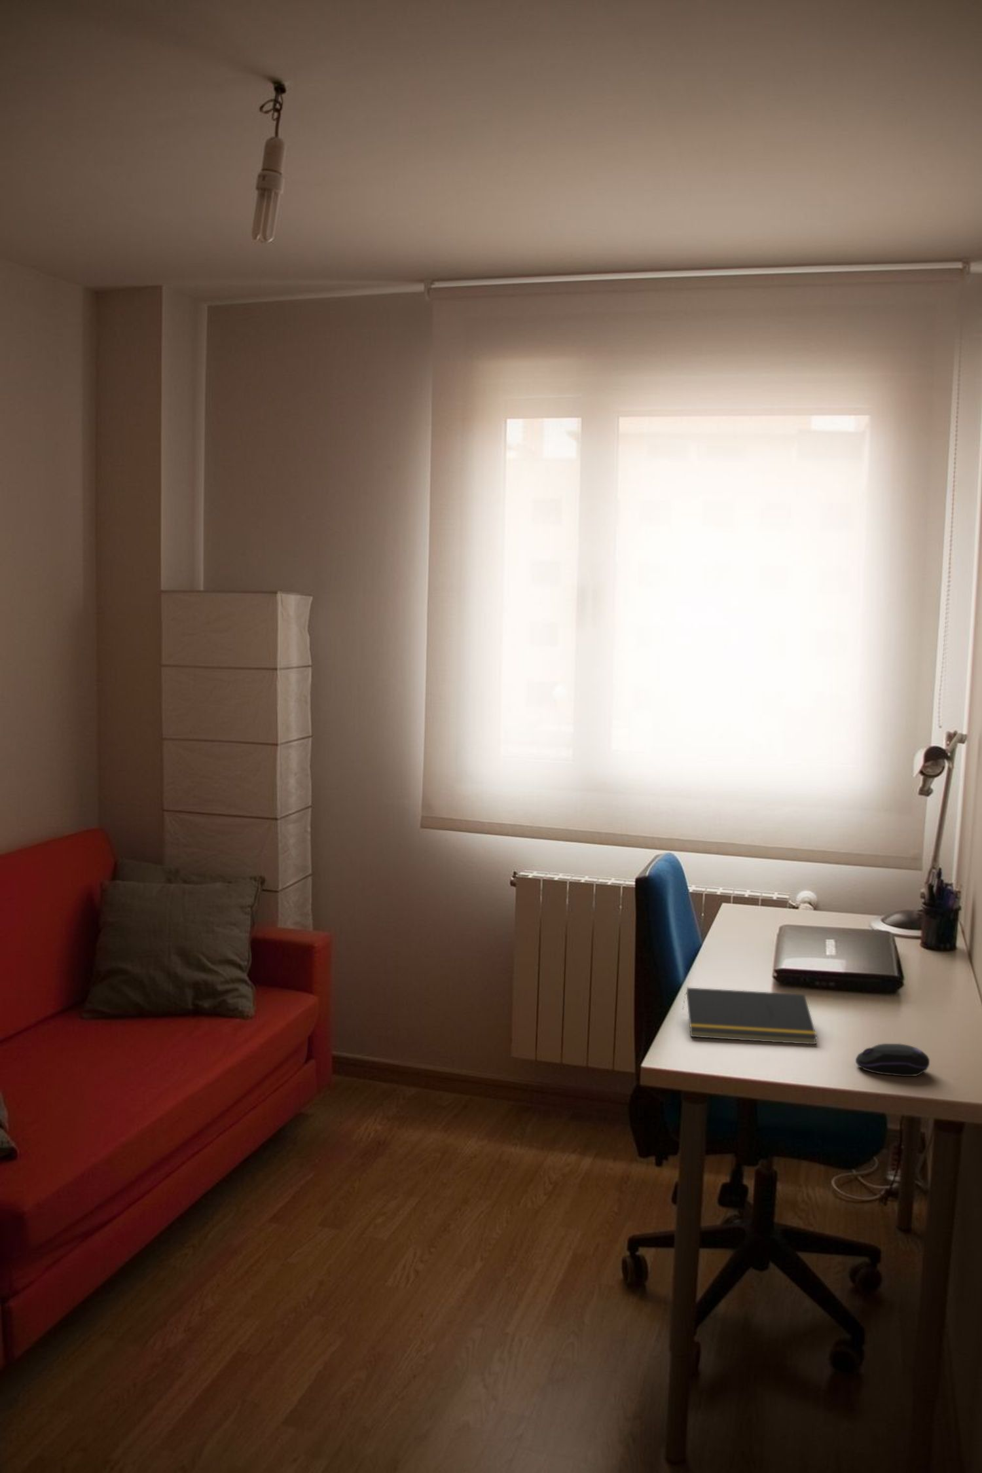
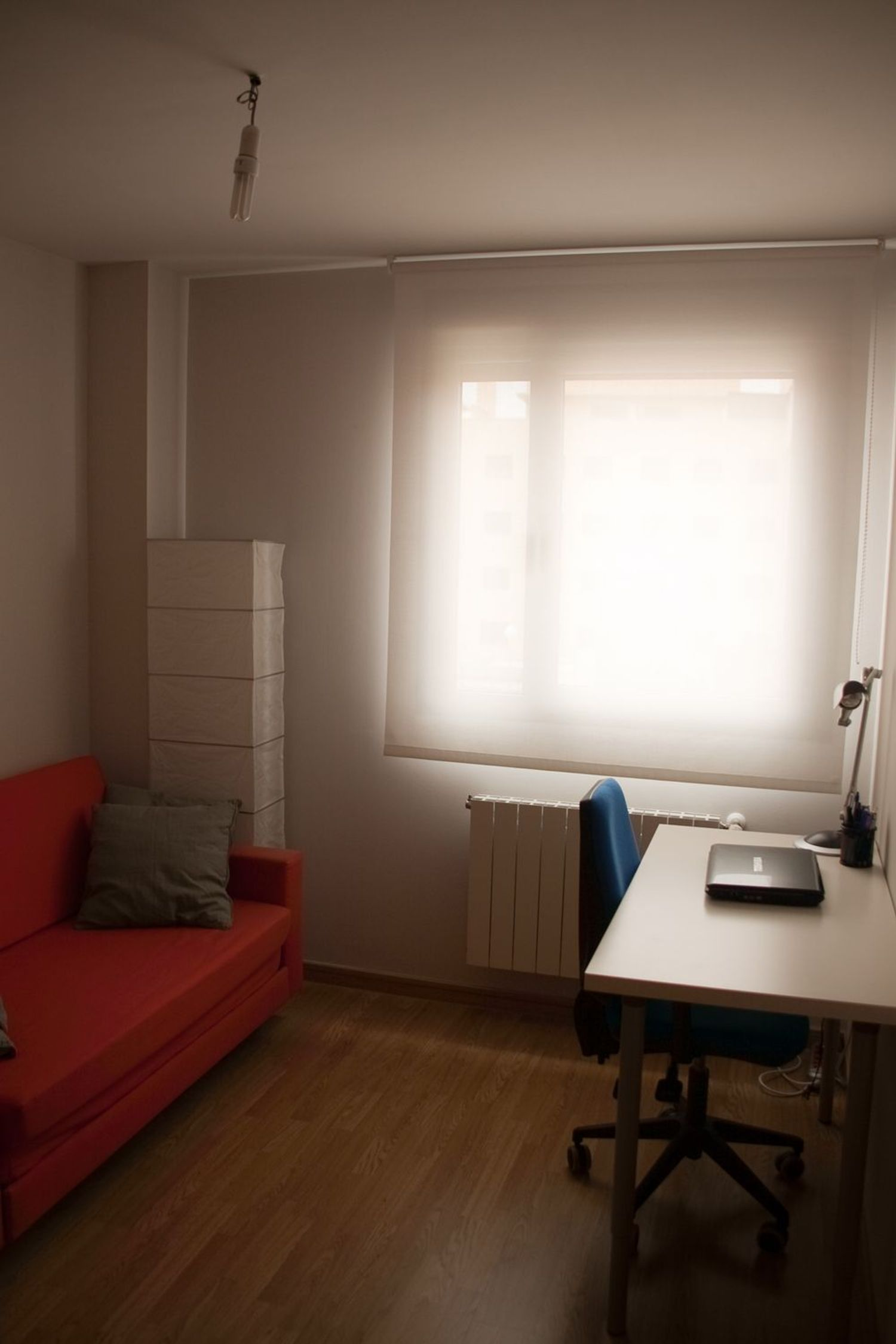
- notepad [682,986,818,1044]
- computer mouse [855,1043,930,1077]
